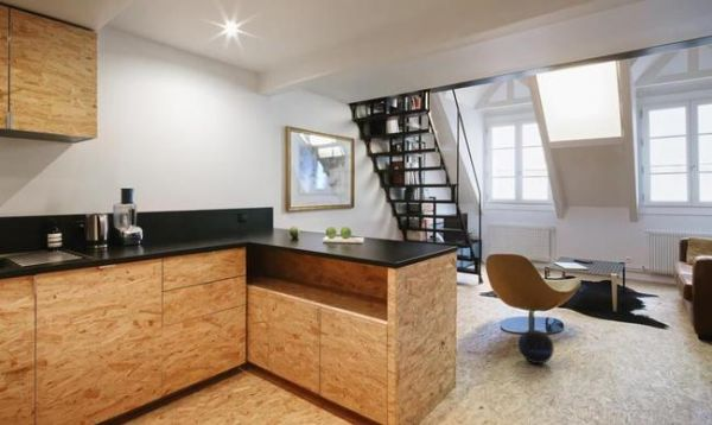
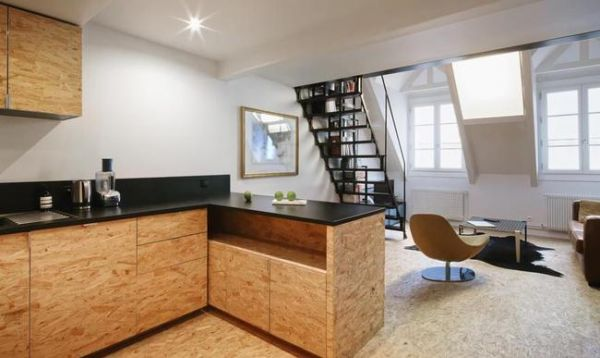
- ball [517,329,555,364]
